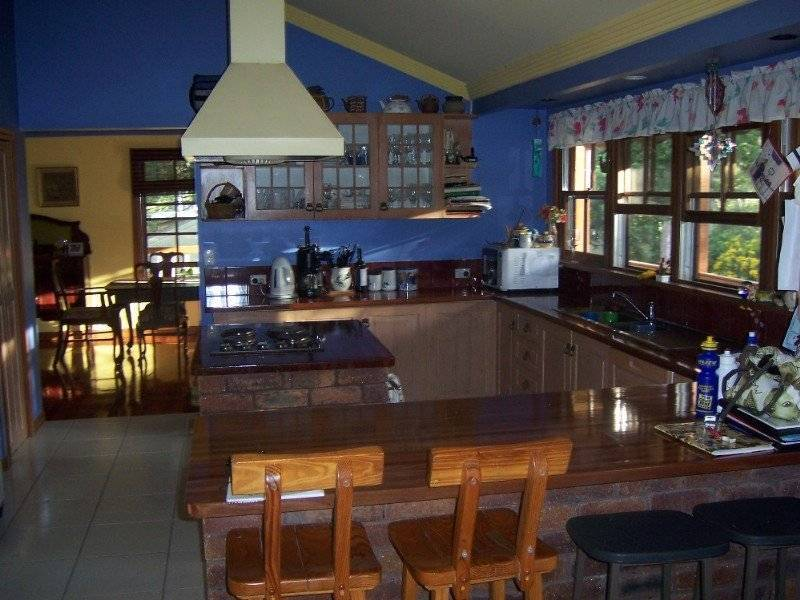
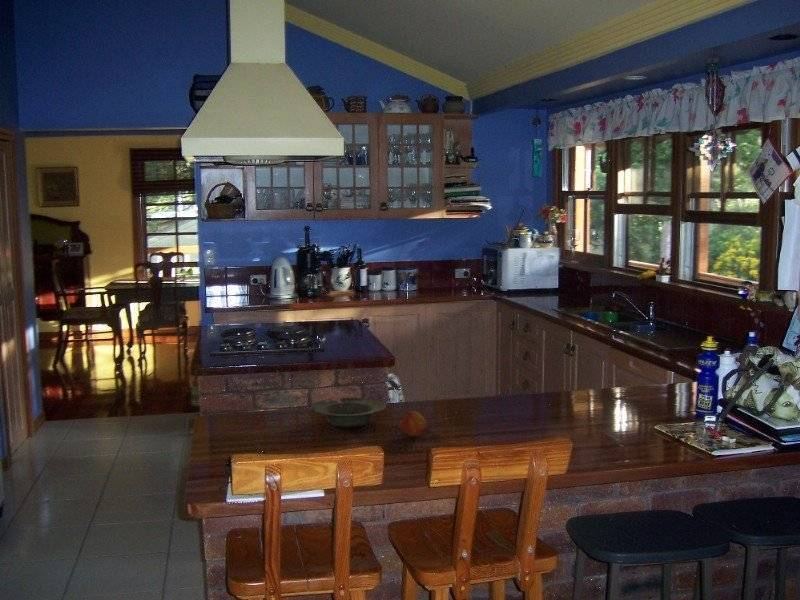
+ fruit [398,410,428,438]
+ bowl [310,397,387,428]
